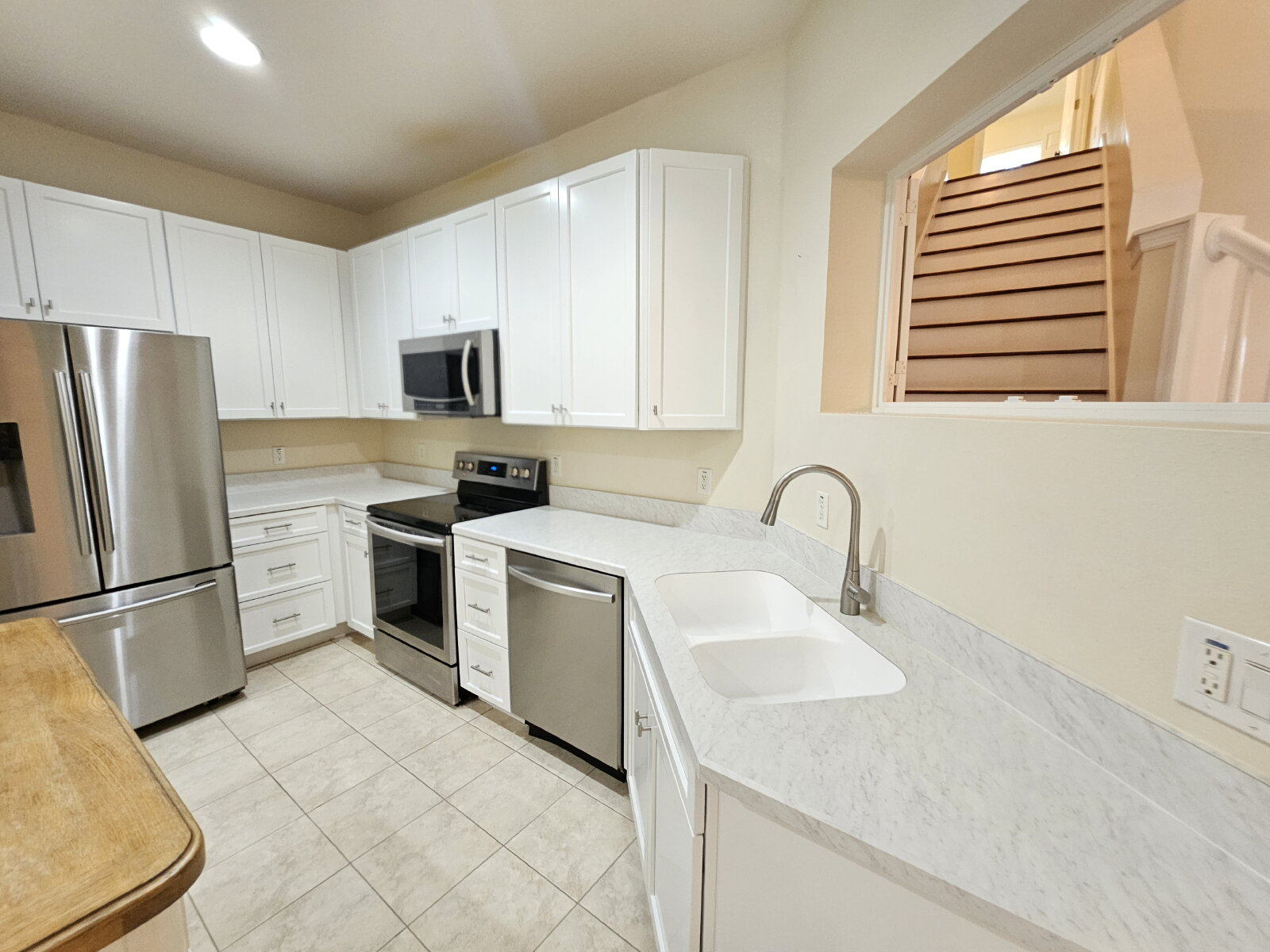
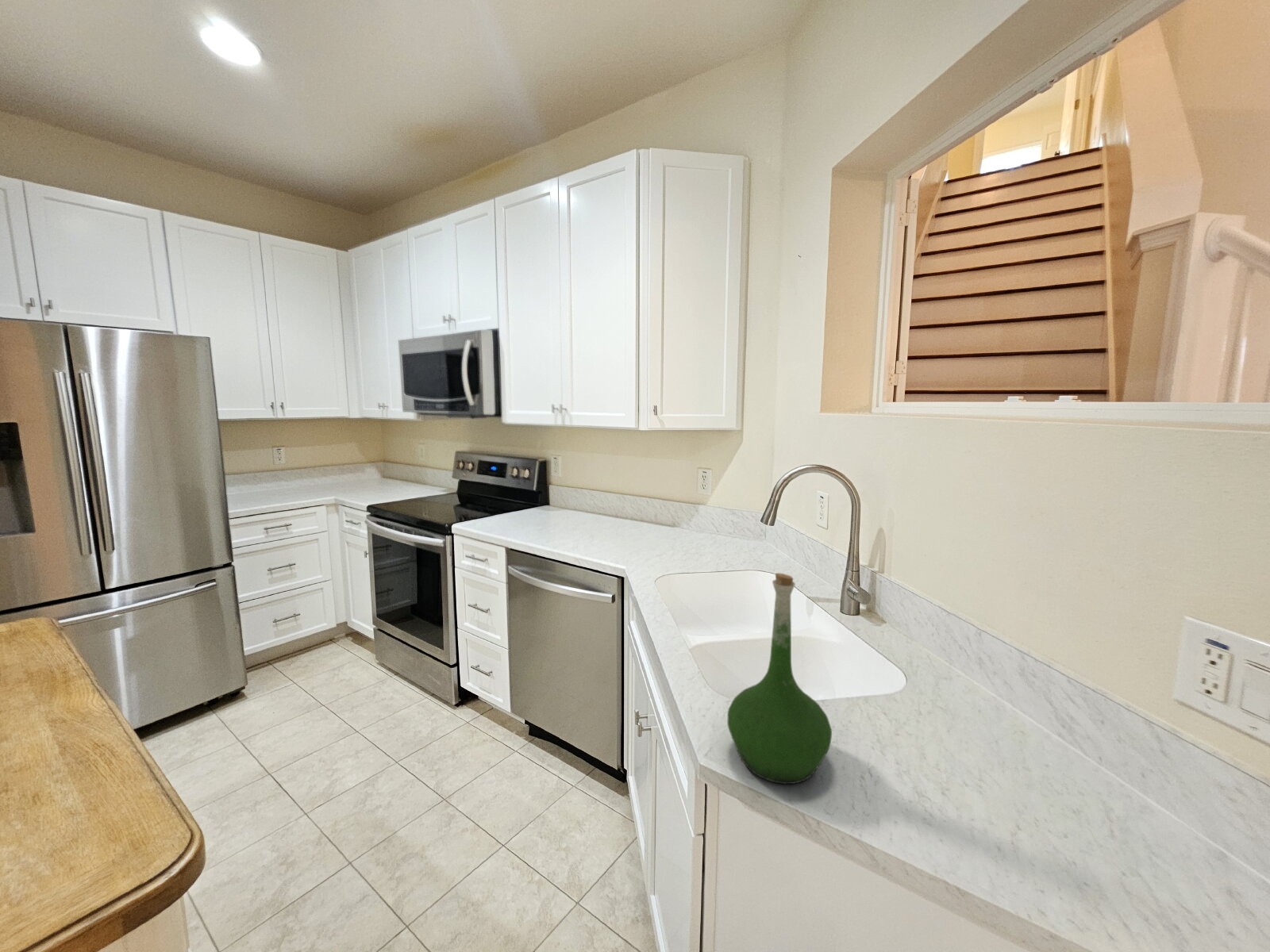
+ vase [726,572,833,785]
